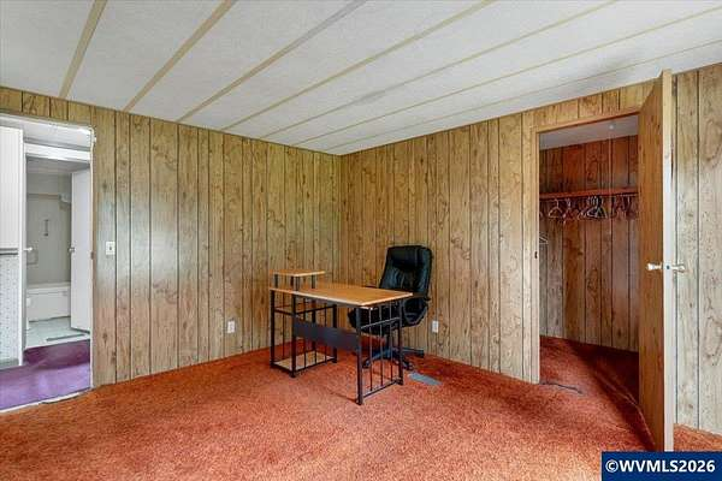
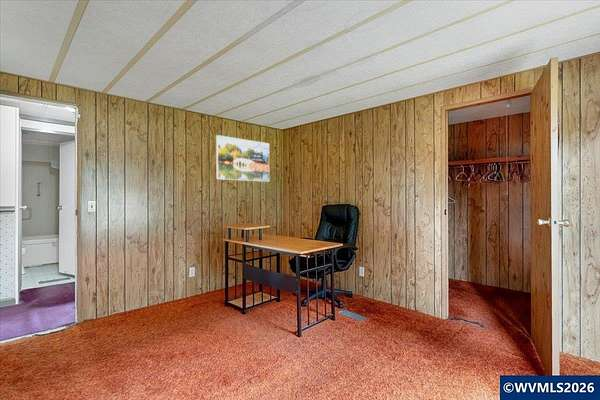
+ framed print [215,134,270,183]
